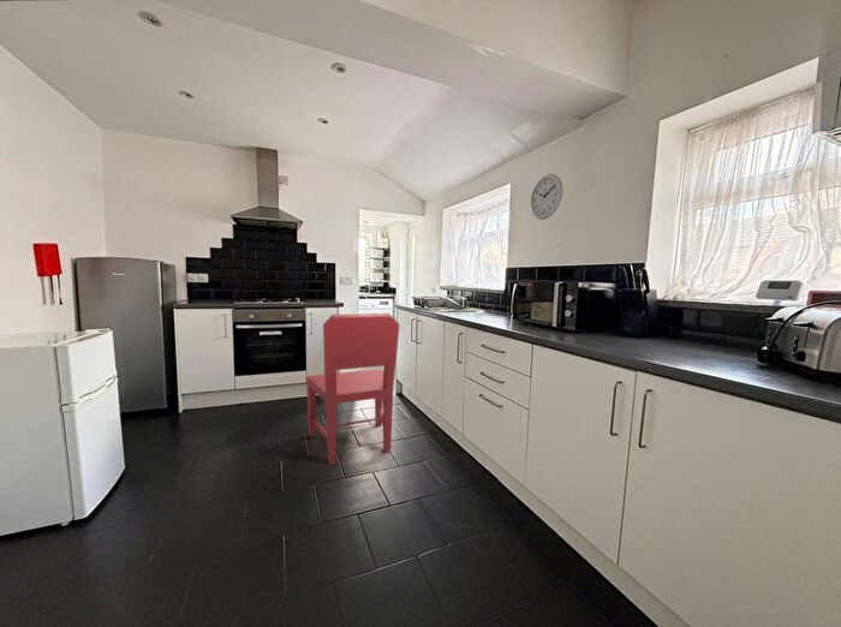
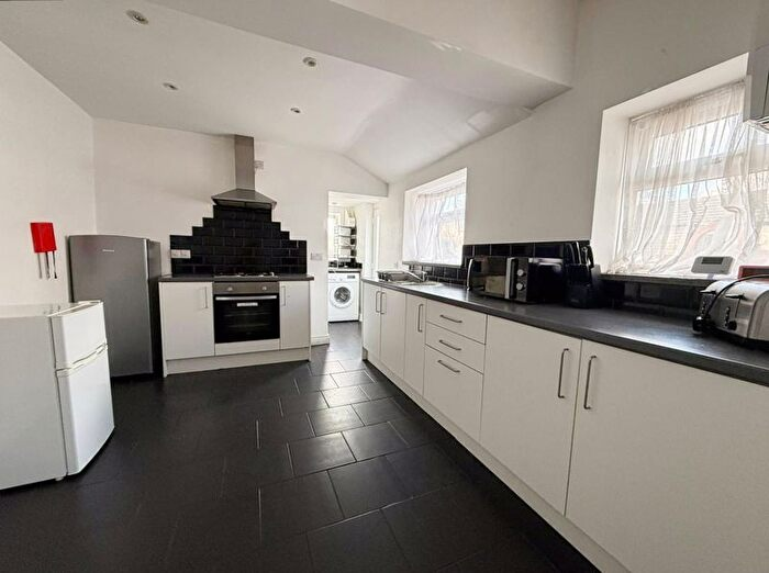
- dining chair [305,312,401,465]
- wall clock [529,173,563,221]
